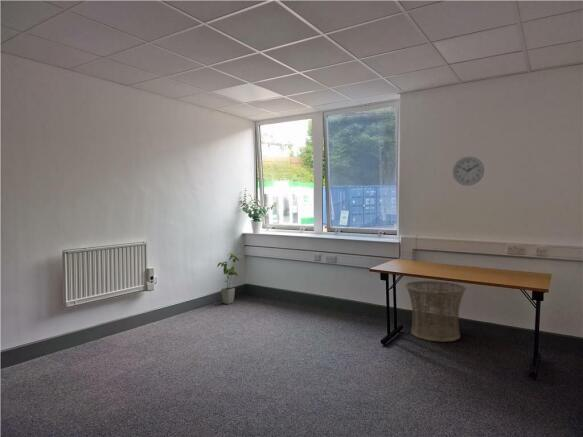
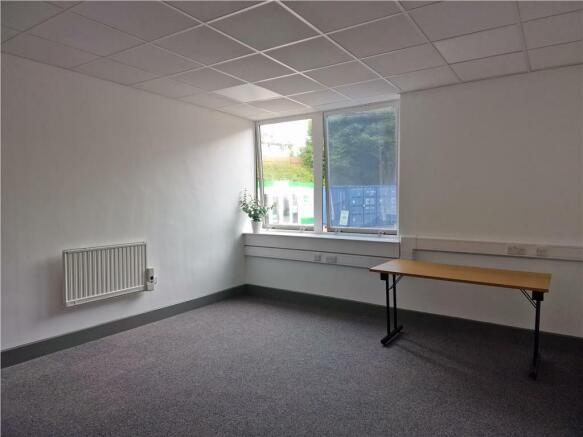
- house plant [216,252,244,305]
- wall clock [452,156,485,187]
- basket [404,280,467,343]
